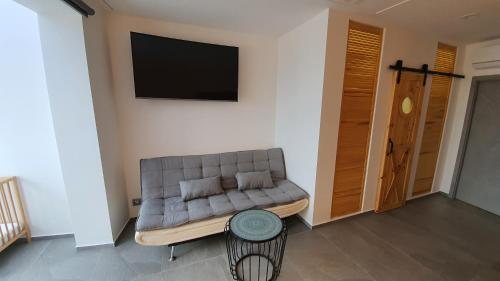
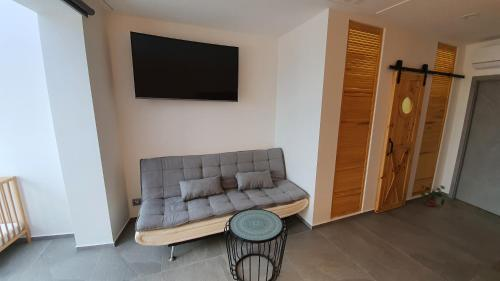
+ potted plant [420,184,446,208]
